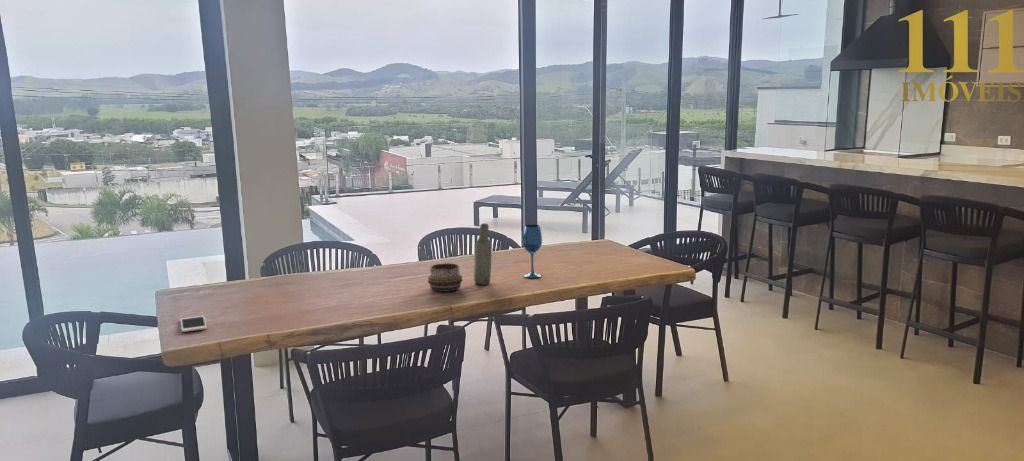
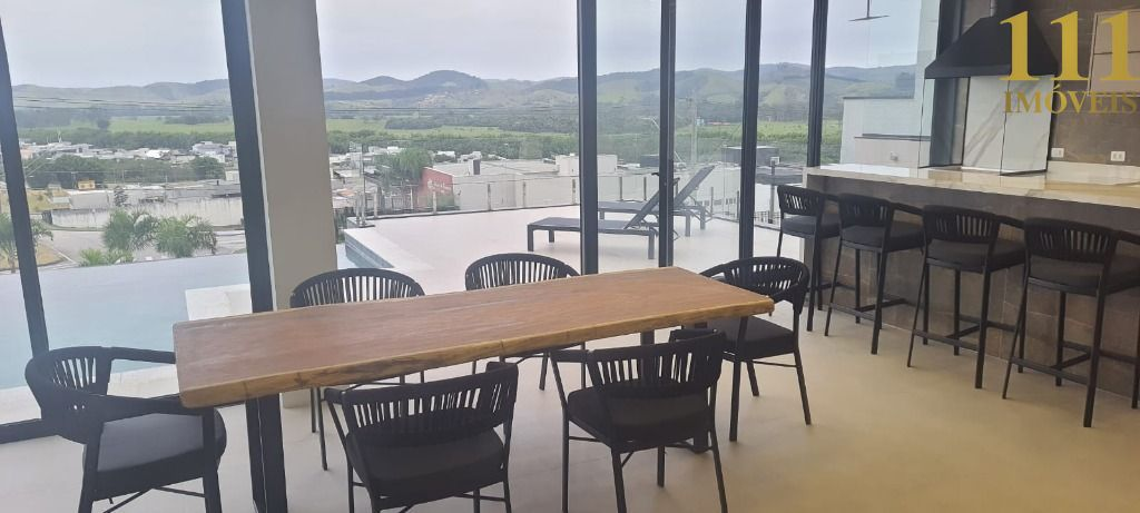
- bottle [473,223,493,286]
- wineglass [521,224,543,279]
- decorative bowl [427,262,463,293]
- cell phone [179,315,208,333]
